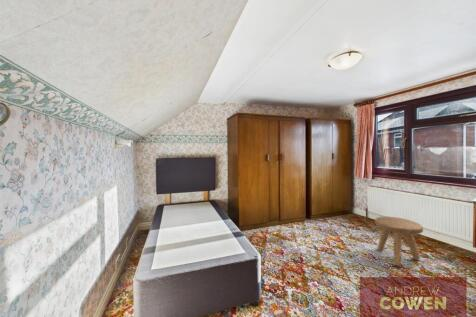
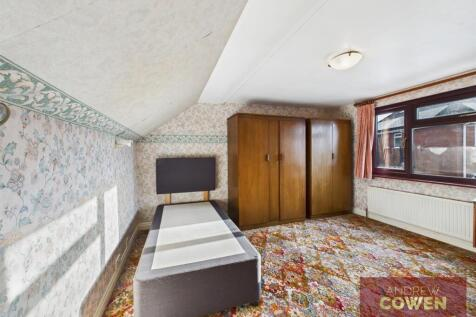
- stool [374,216,424,267]
